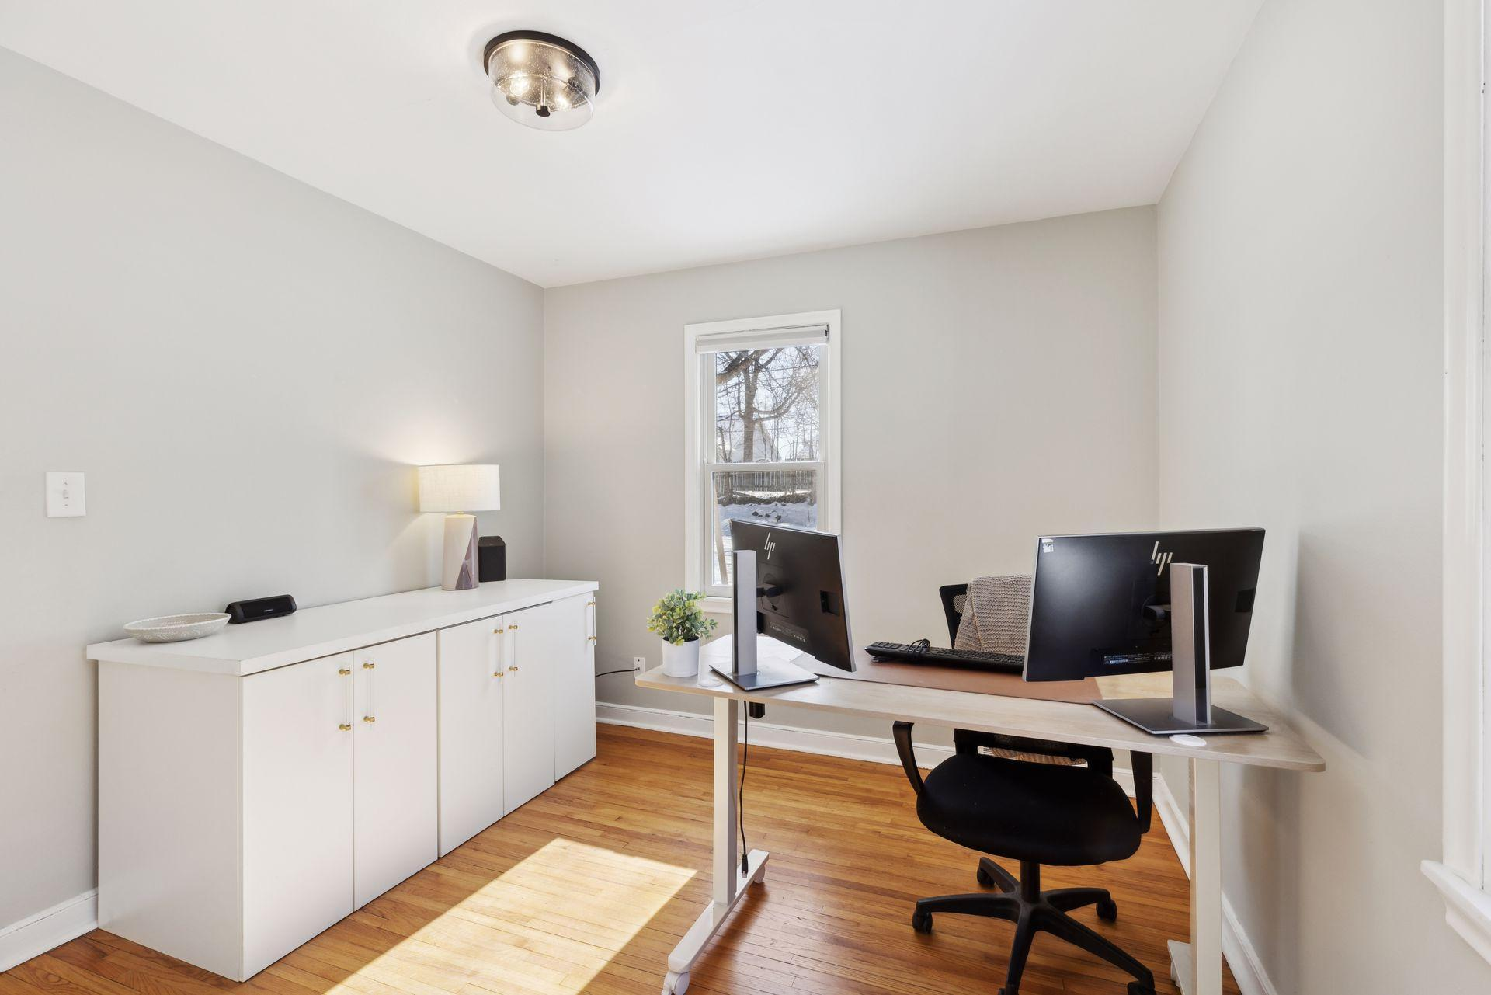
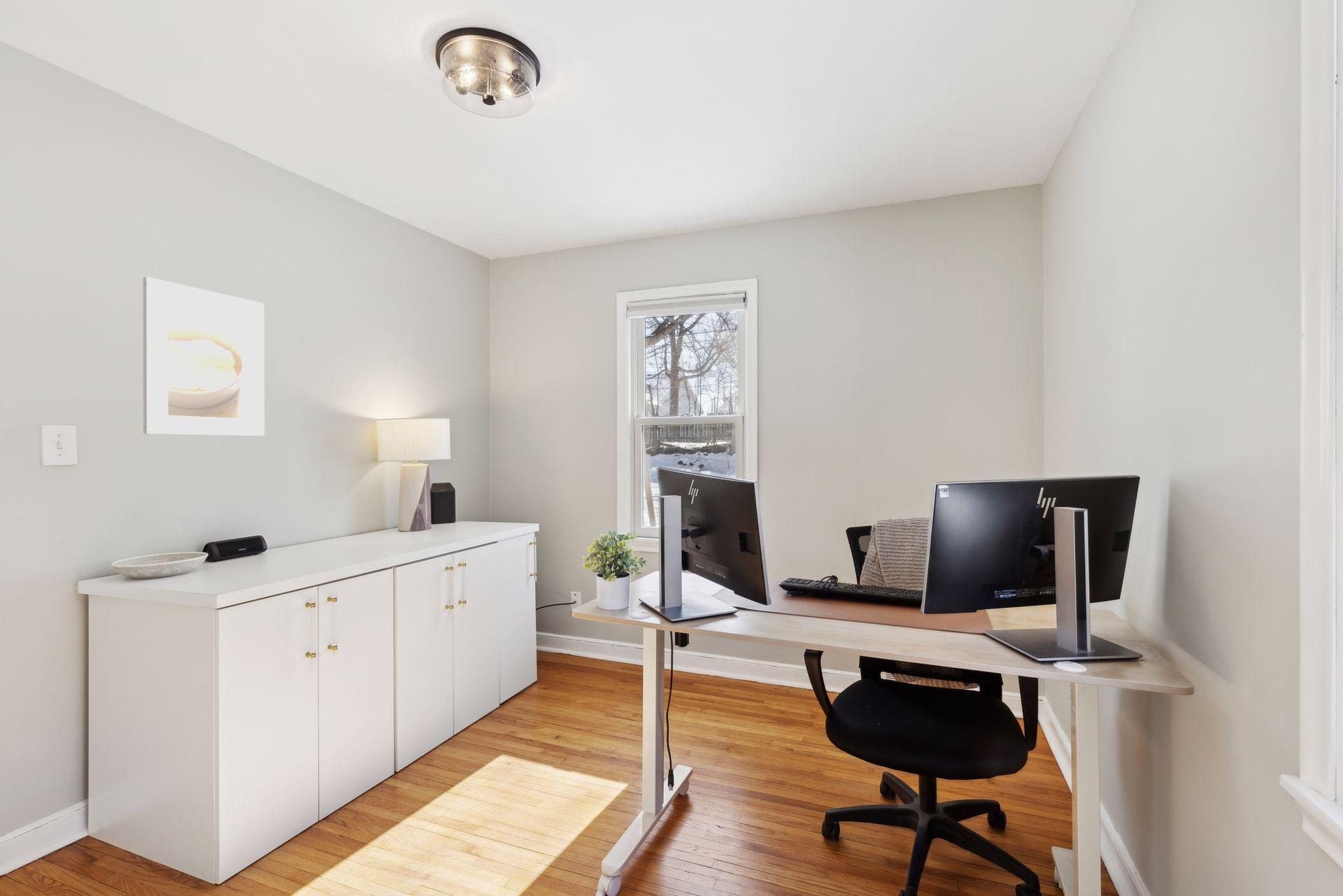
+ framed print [143,276,265,436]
